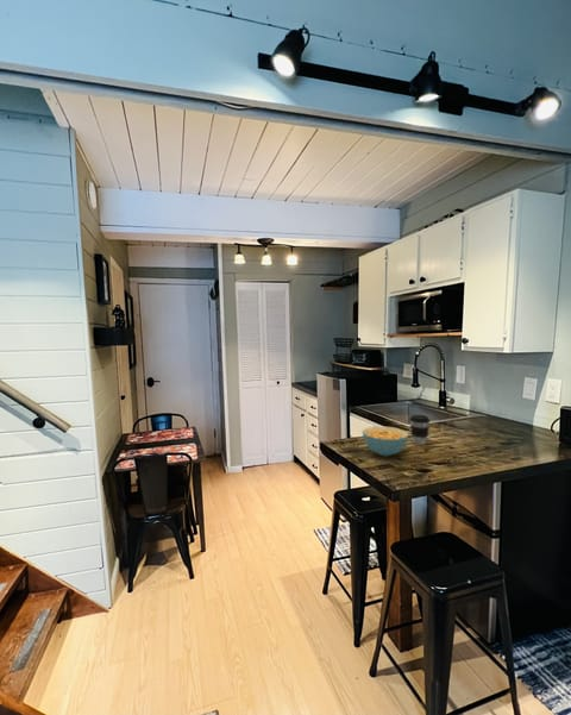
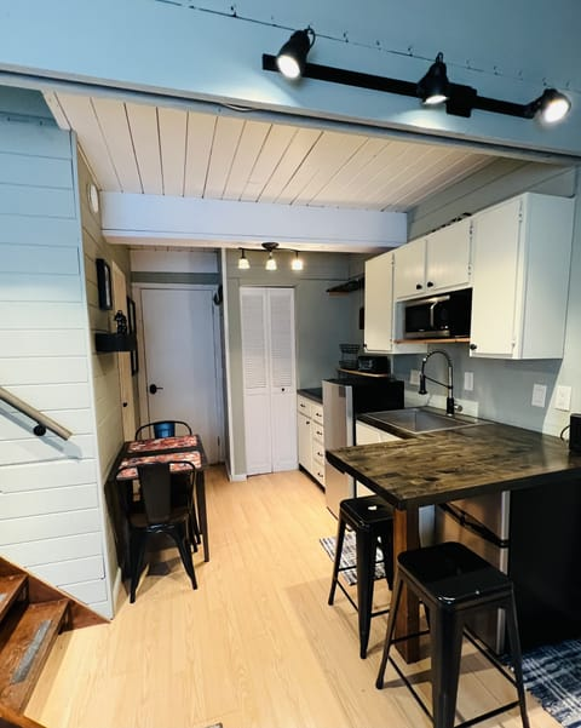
- coffee cup [409,414,431,446]
- cereal bowl [362,426,410,457]
